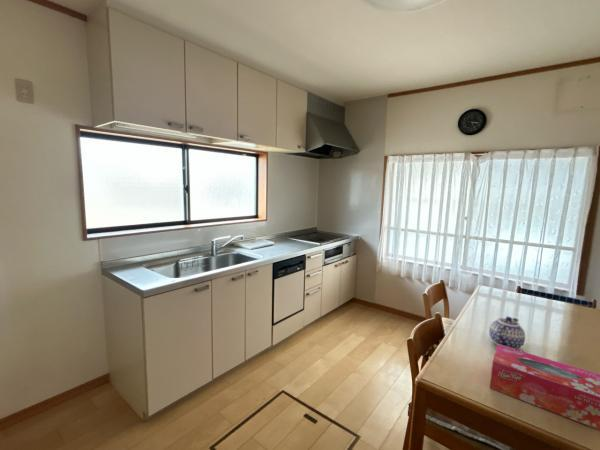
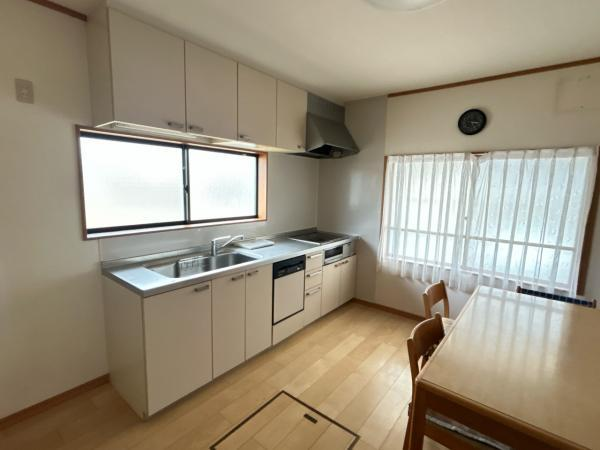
- teapot [488,316,526,350]
- tissue box [489,344,600,431]
